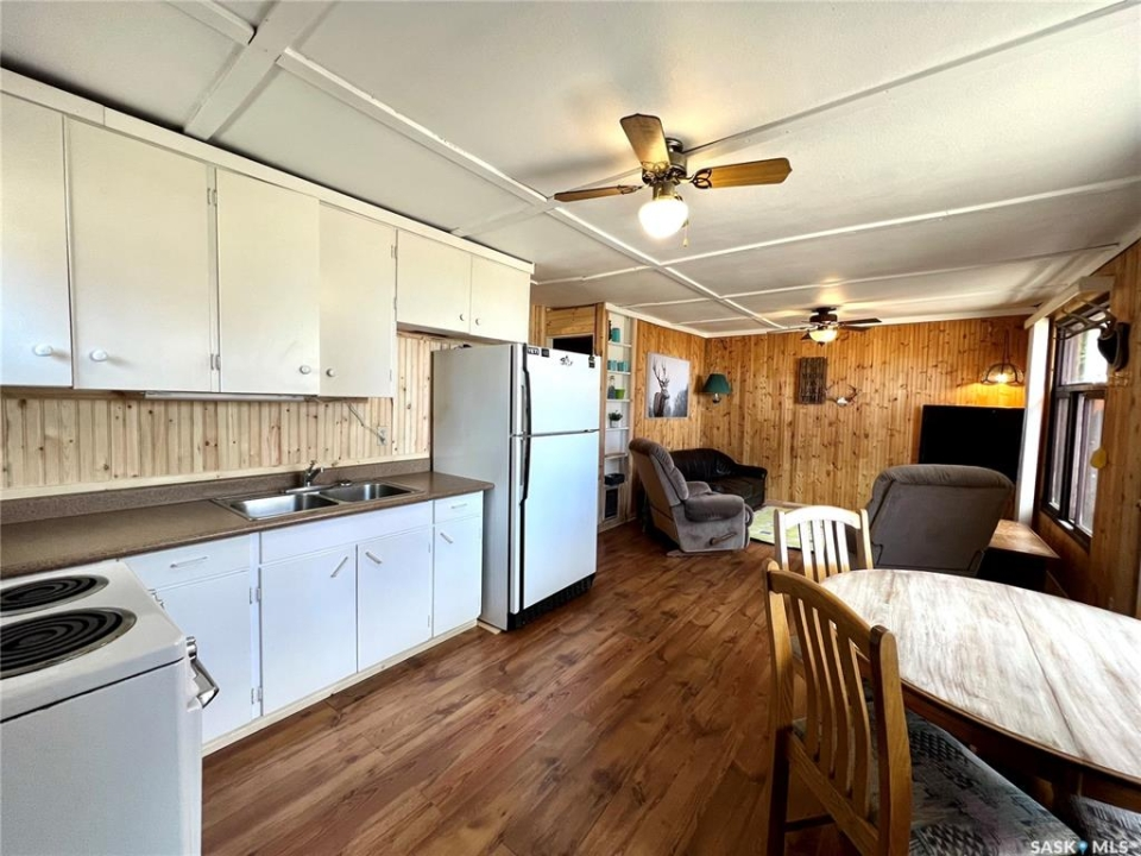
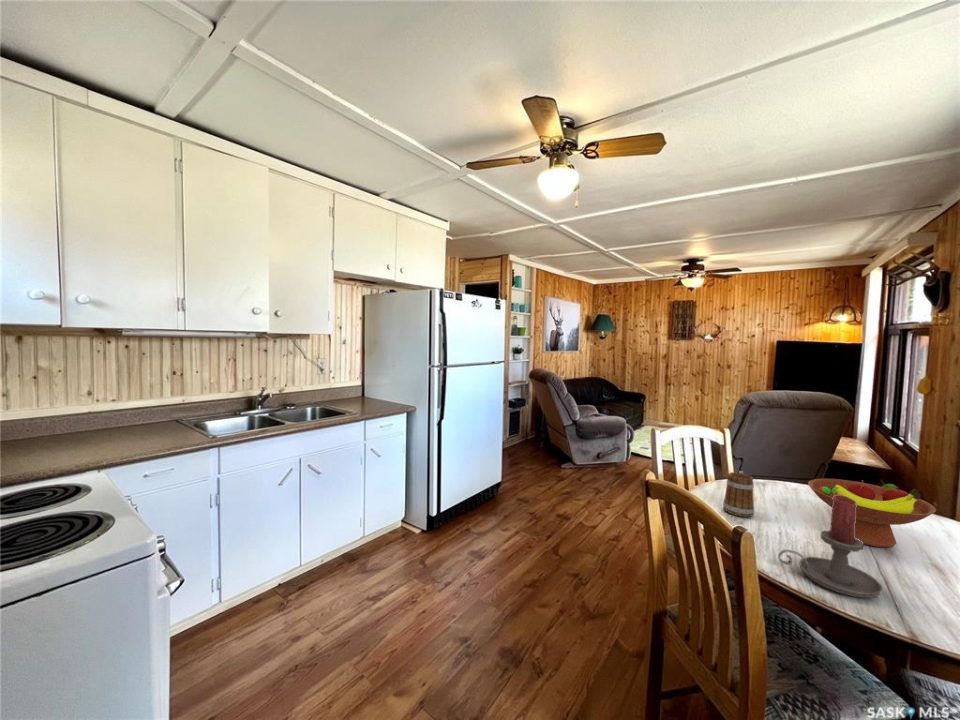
+ candle holder [777,495,884,599]
+ fruit bowl [807,478,937,548]
+ mug [722,470,756,518]
